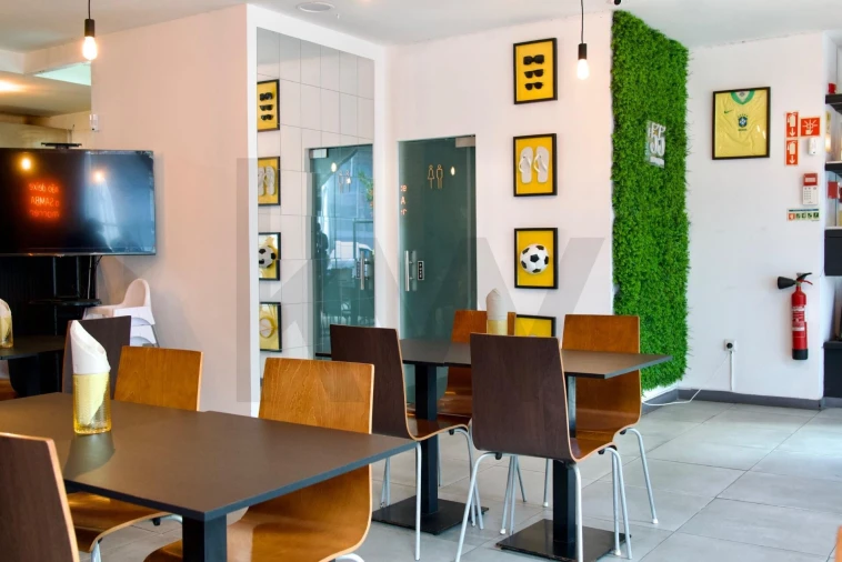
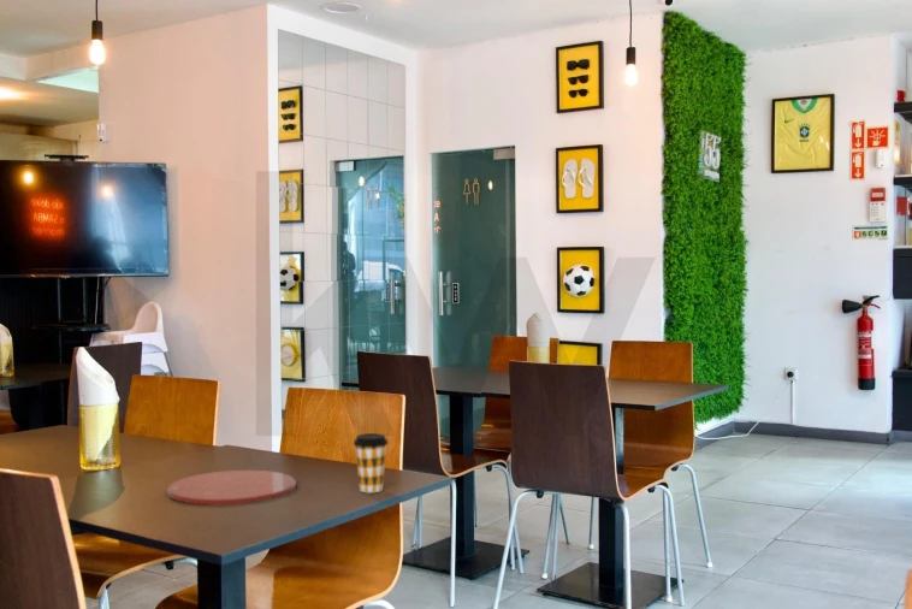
+ plate [166,469,297,507]
+ coffee cup [353,432,390,493]
